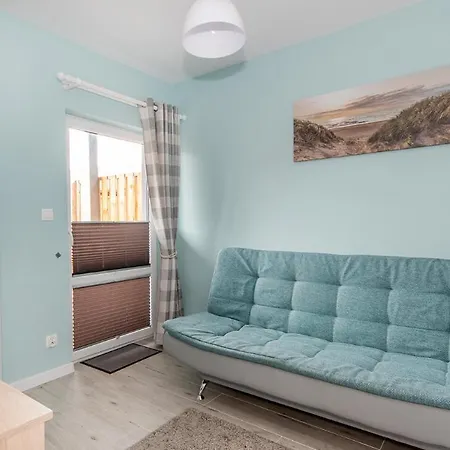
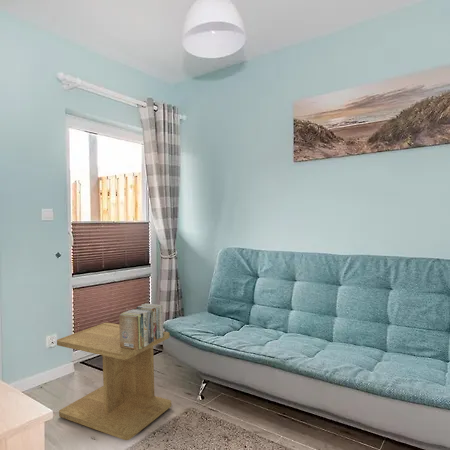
+ books [118,303,164,350]
+ side table [56,322,172,441]
